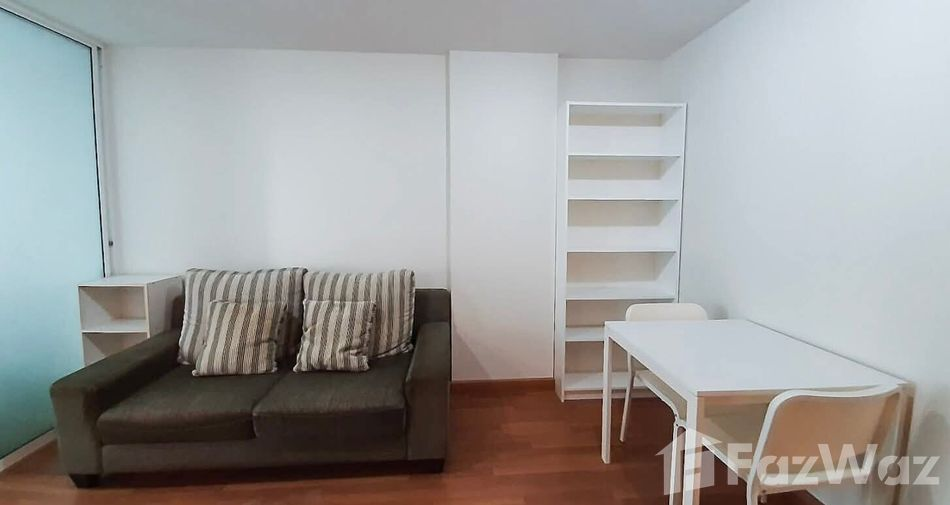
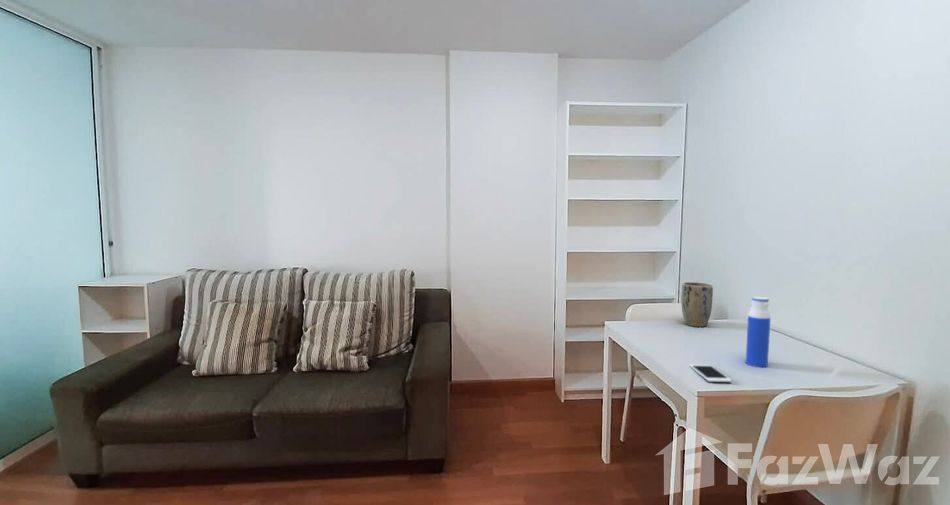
+ cell phone [688,364,733,383]
+ water bottle [745,296,772,368]
+ plant pot [680,281,714,328]
